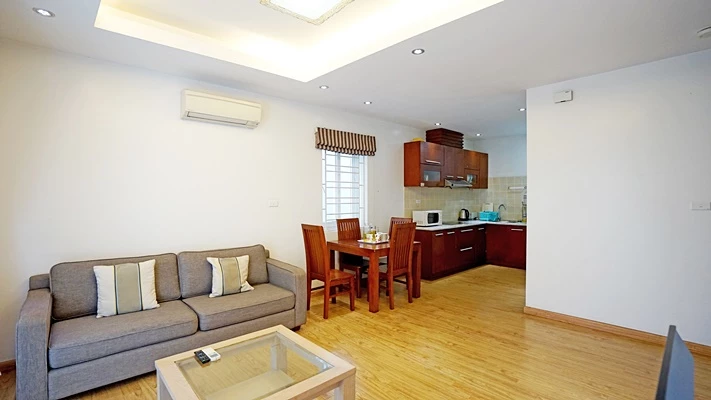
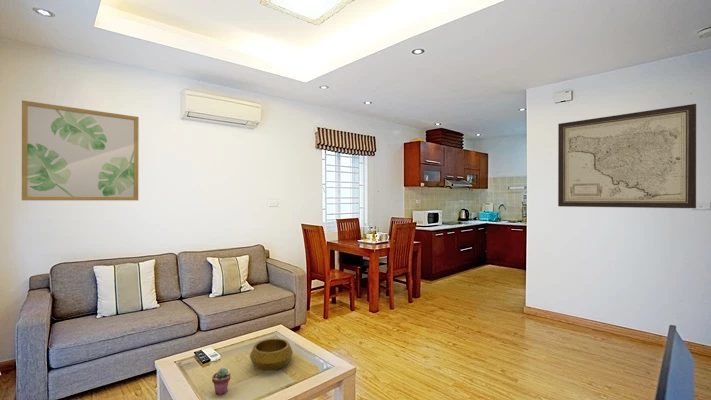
+ wall art [557,103,697,209]
+ decorative bowl [249,337,294,372]
+ wall art [21,99,140,201]
+ potted succulent [211,367,232,395]
